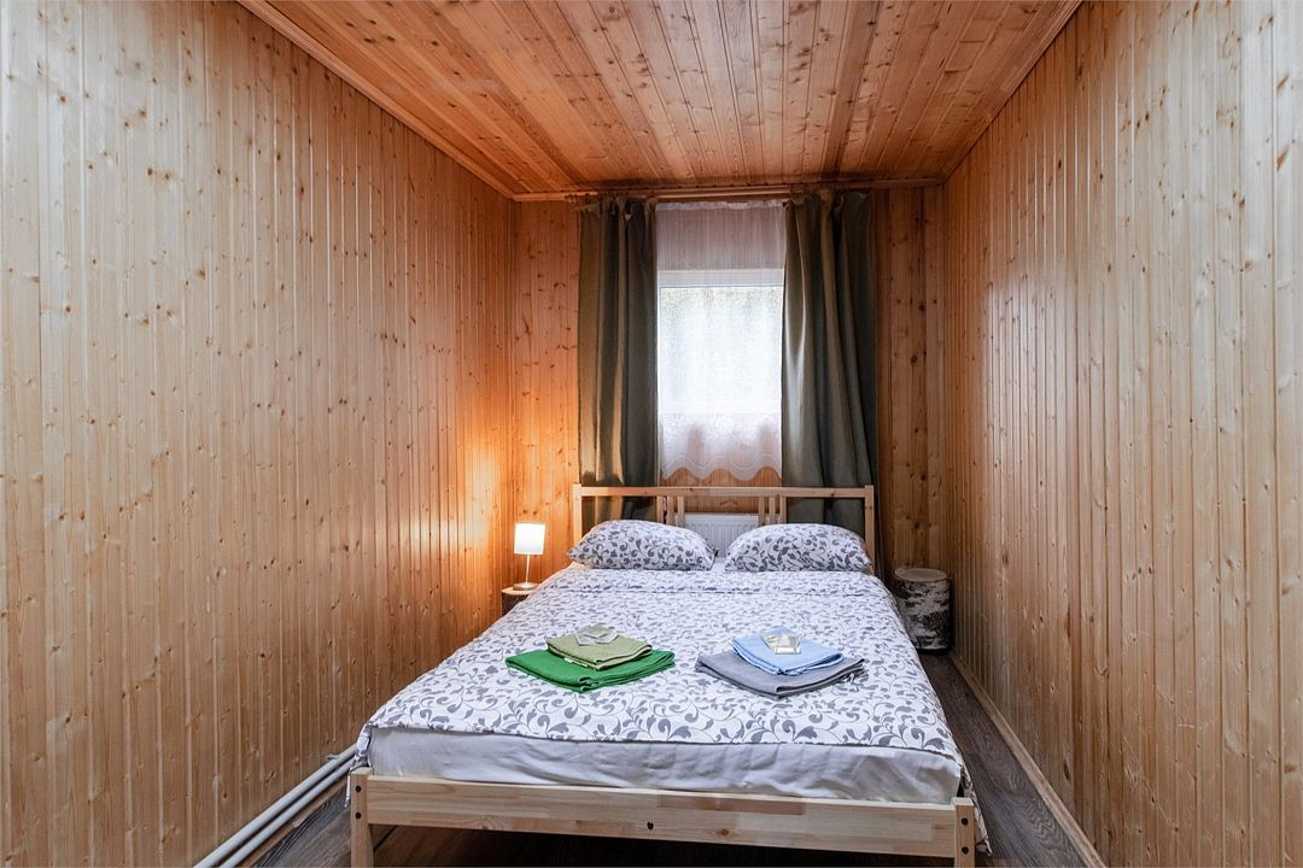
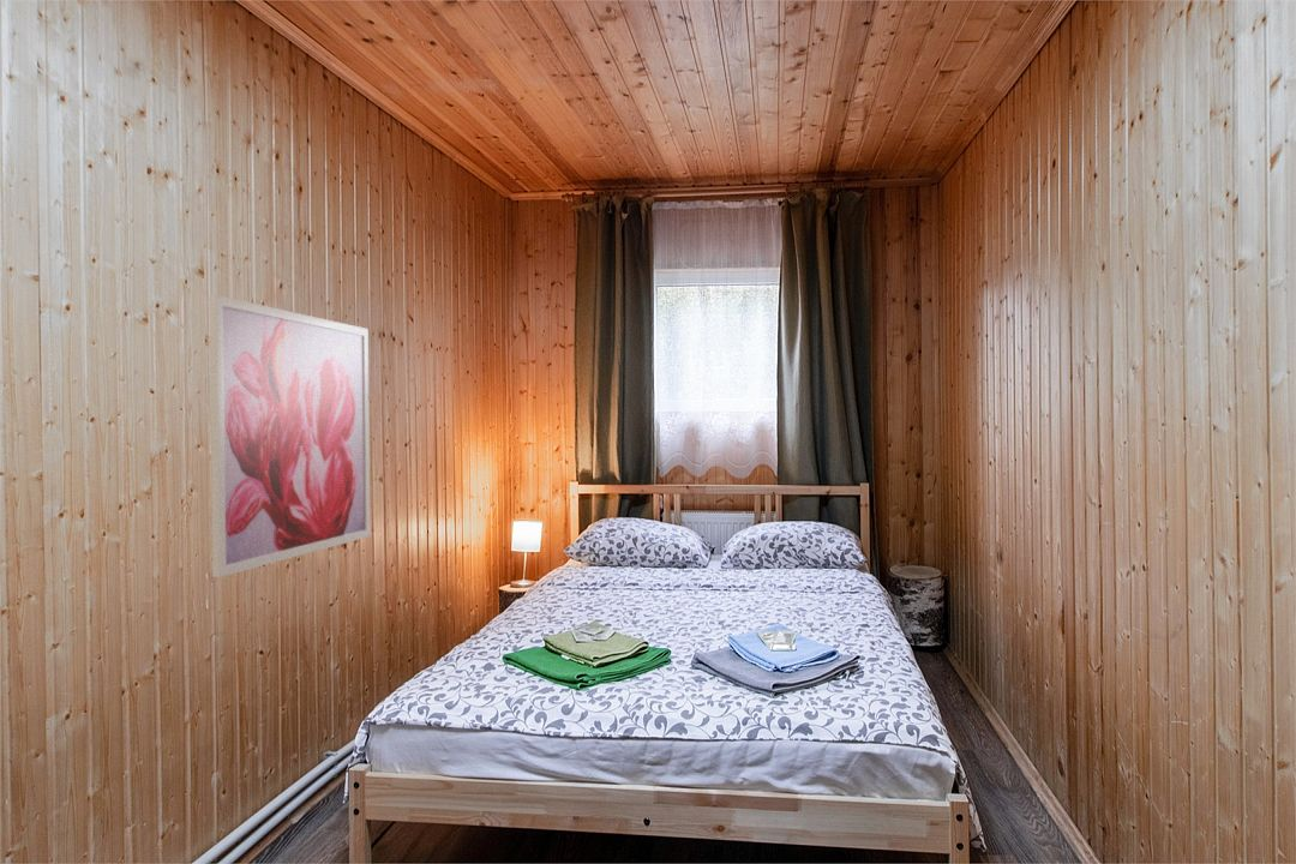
+ wall art [208,294,372,578]
